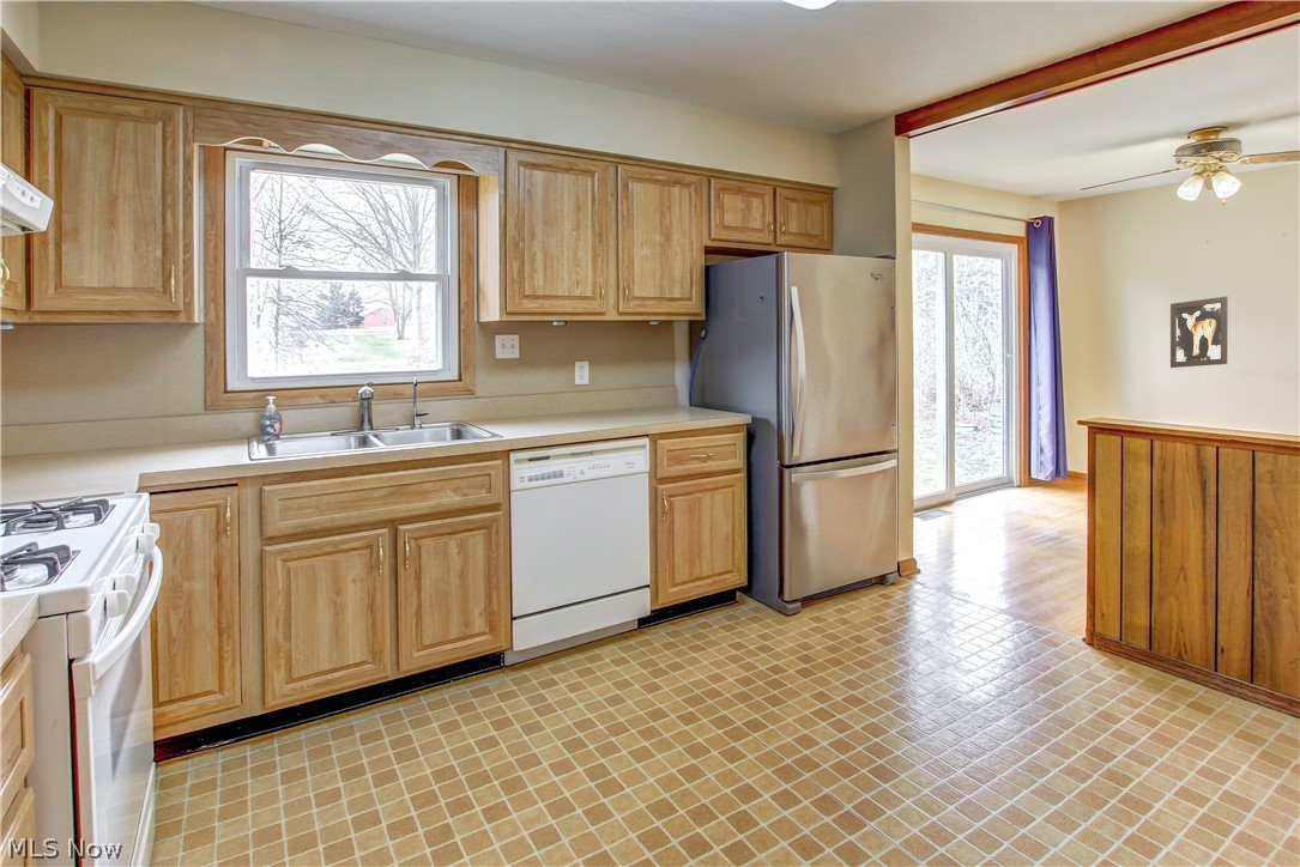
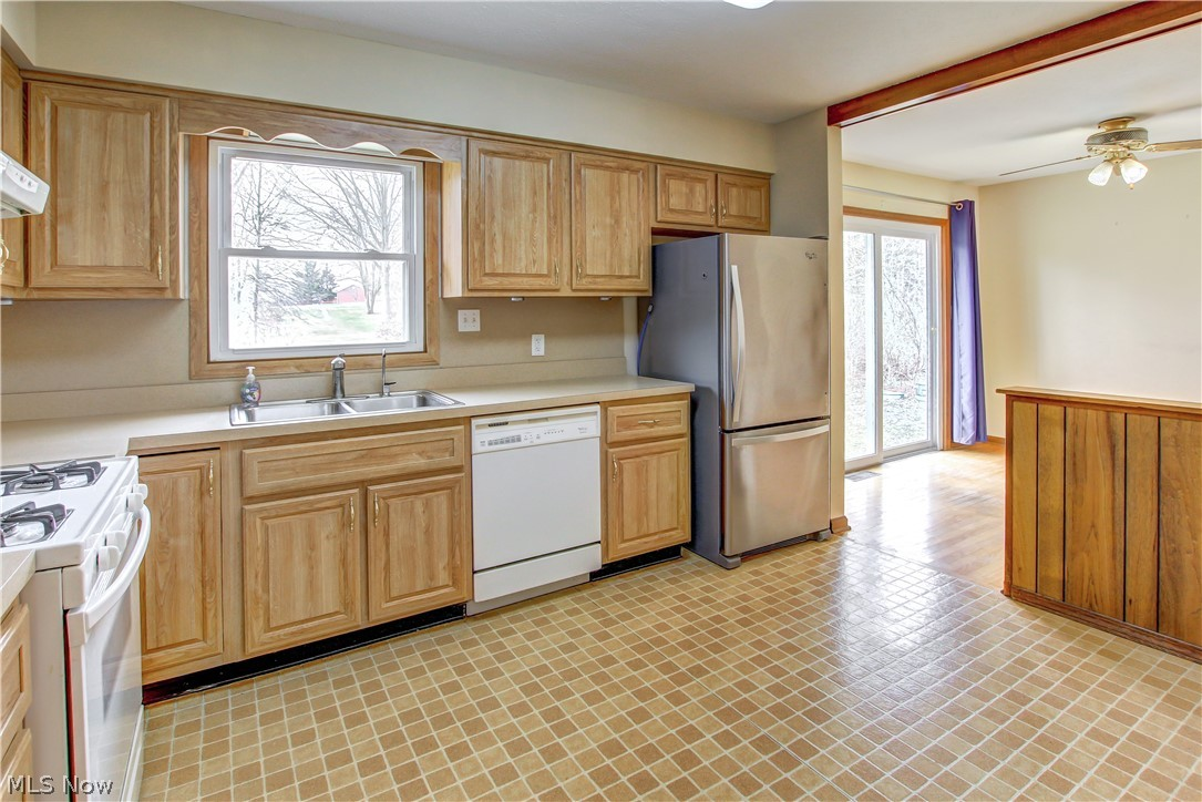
- wall art [1169,296,1229,369]
